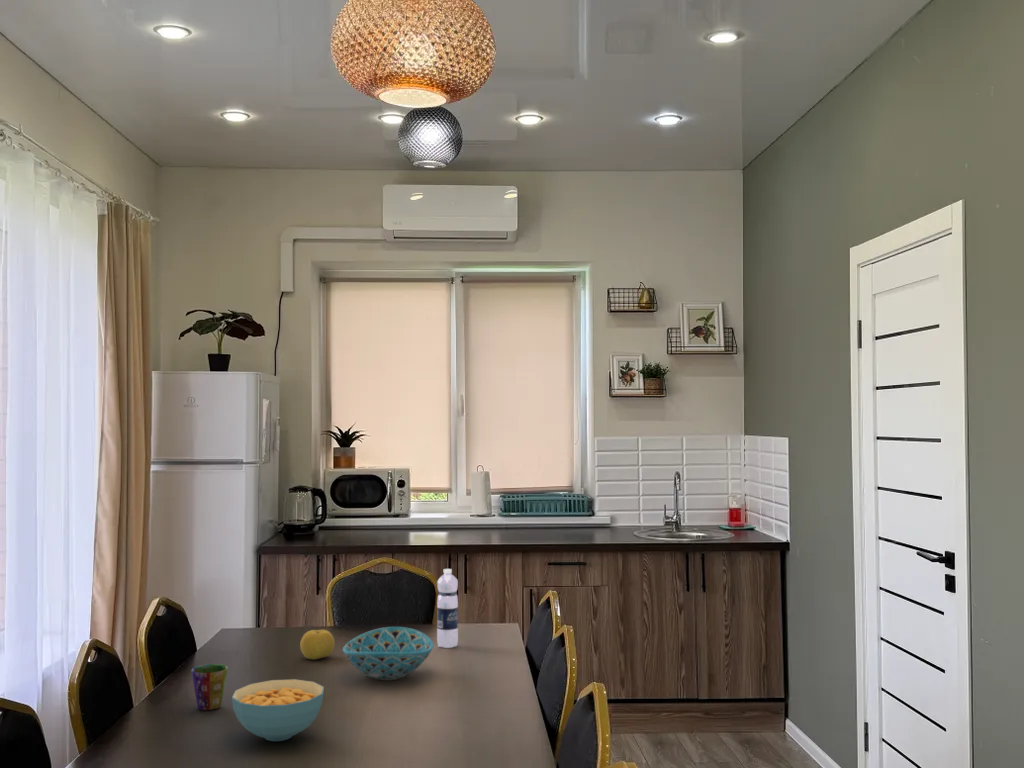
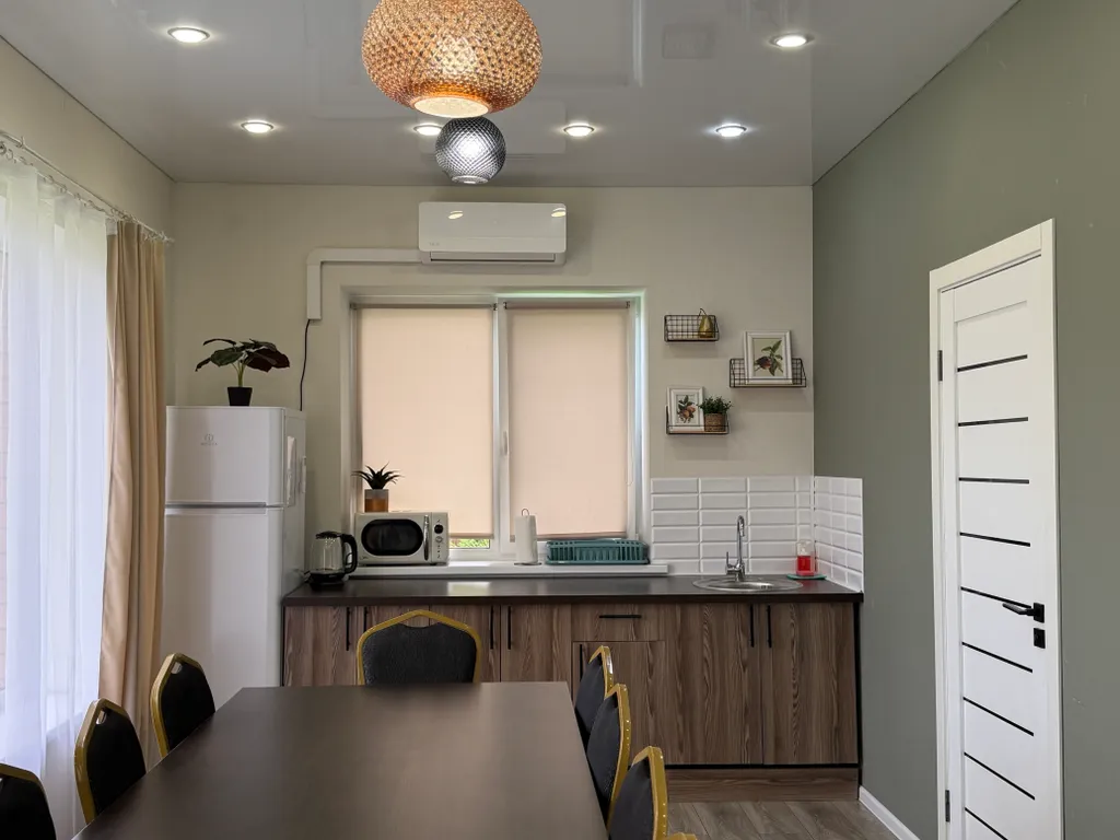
- fruit [299,629,335,660]
- bowl [342,626,435,682]
- water bottle [436,568,459,649]
- cup [190,663,229,711]
- cereal bowl [231,678,325,742]
